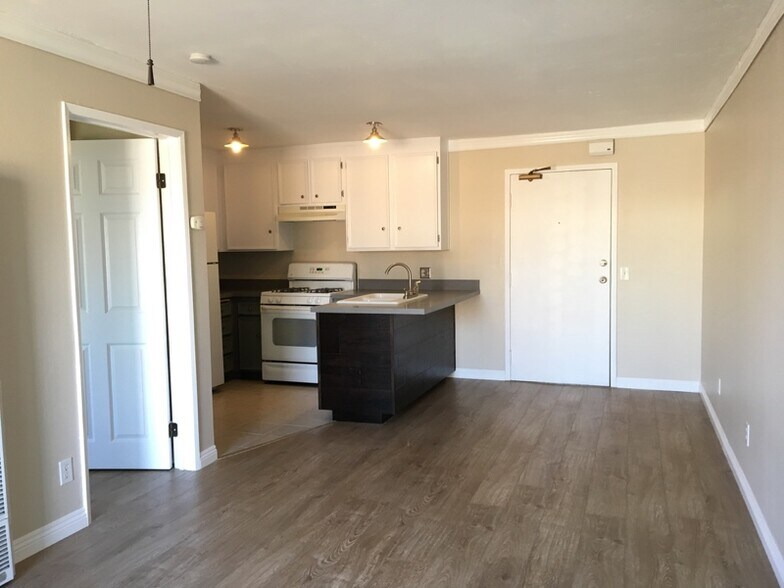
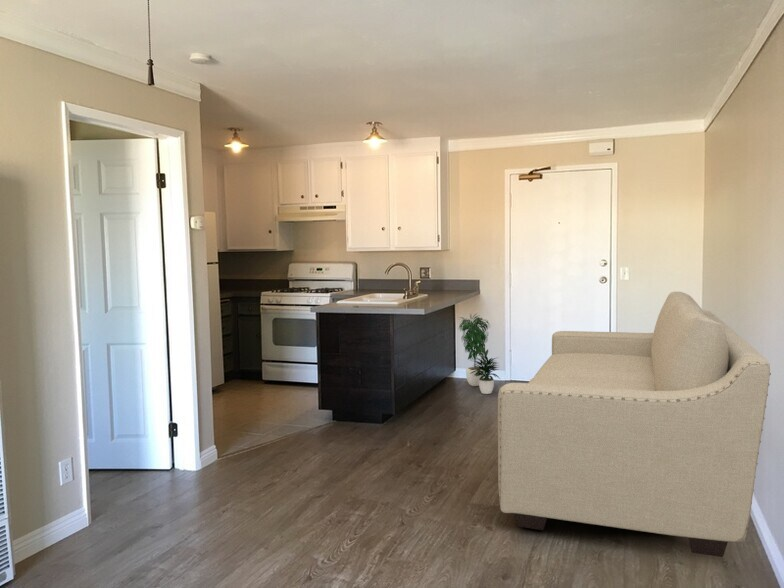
+ sofa [497,291,772,558]
+ potted plant [457,312,502,395]
